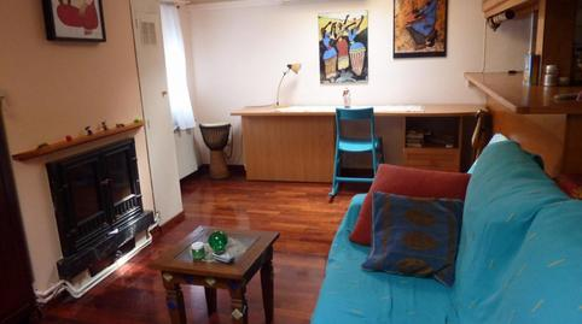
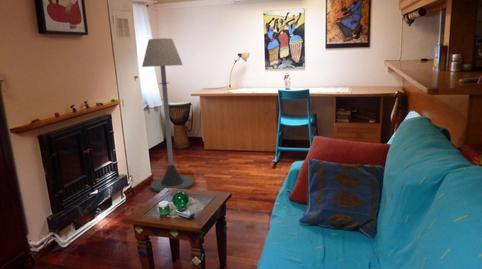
+ floor lamp [141,37,195,193]
